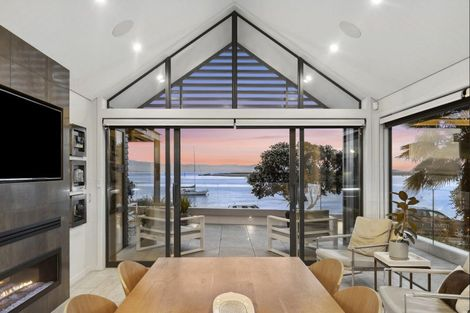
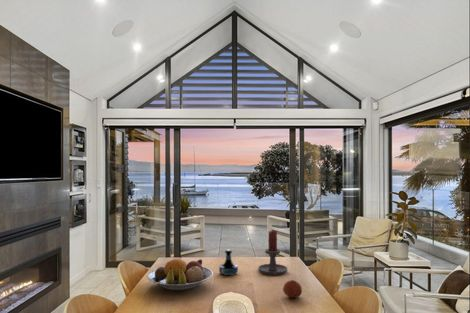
+ fruit bowl [146,256,214,292]
+ tequila bottle [218,249,239,277]
+ fruit [282,279,303,299]
+ candle holder [257,230,288,276]
